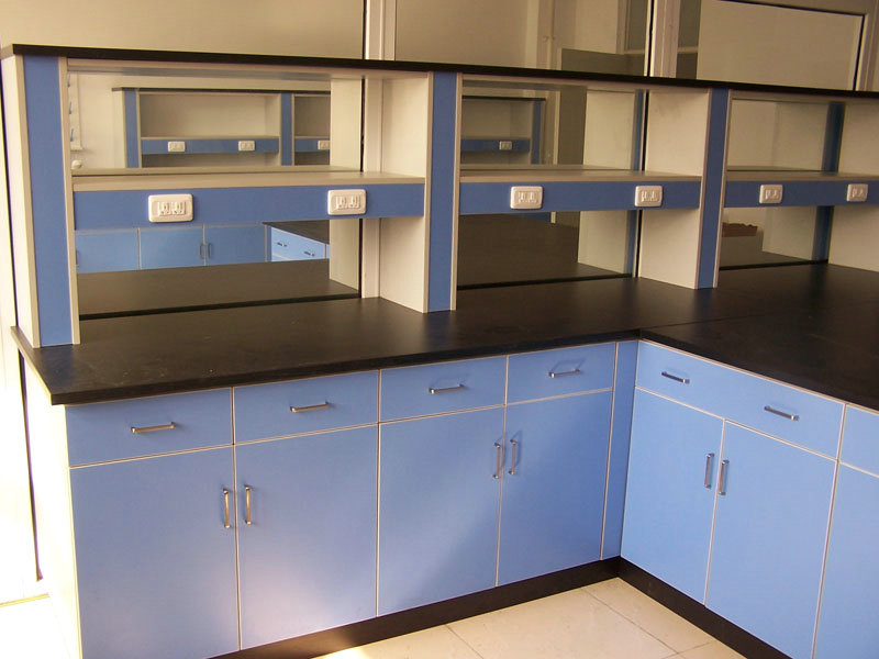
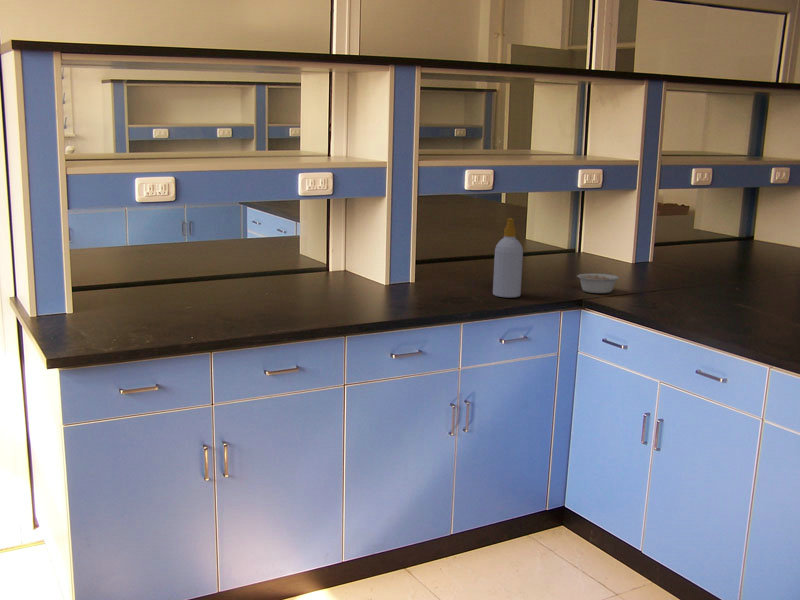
+ soap bottle [492,217,524,299]
+ legume [576,273,629,294]
